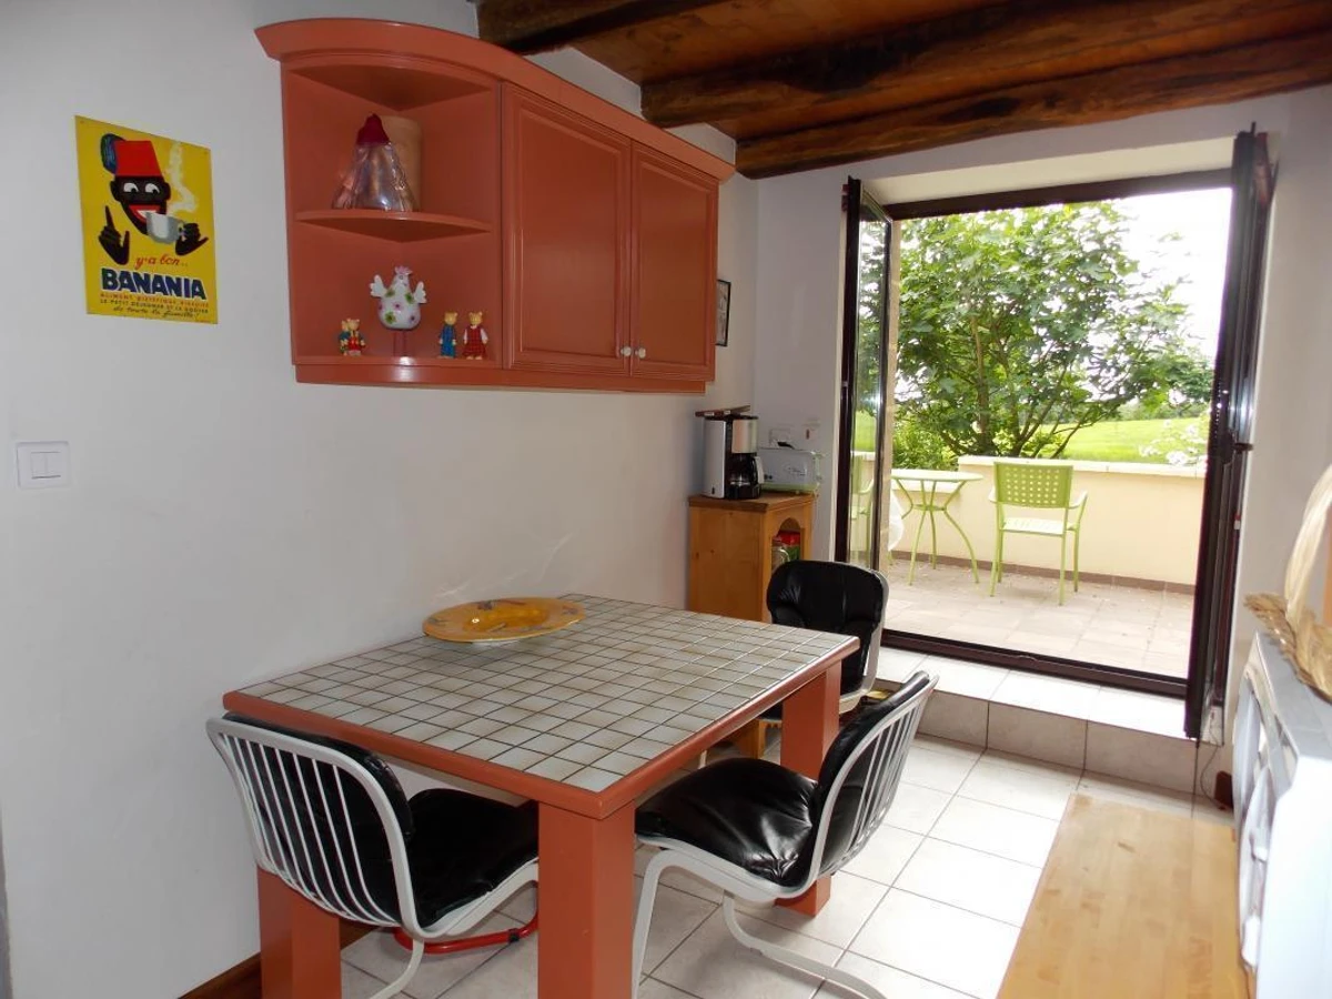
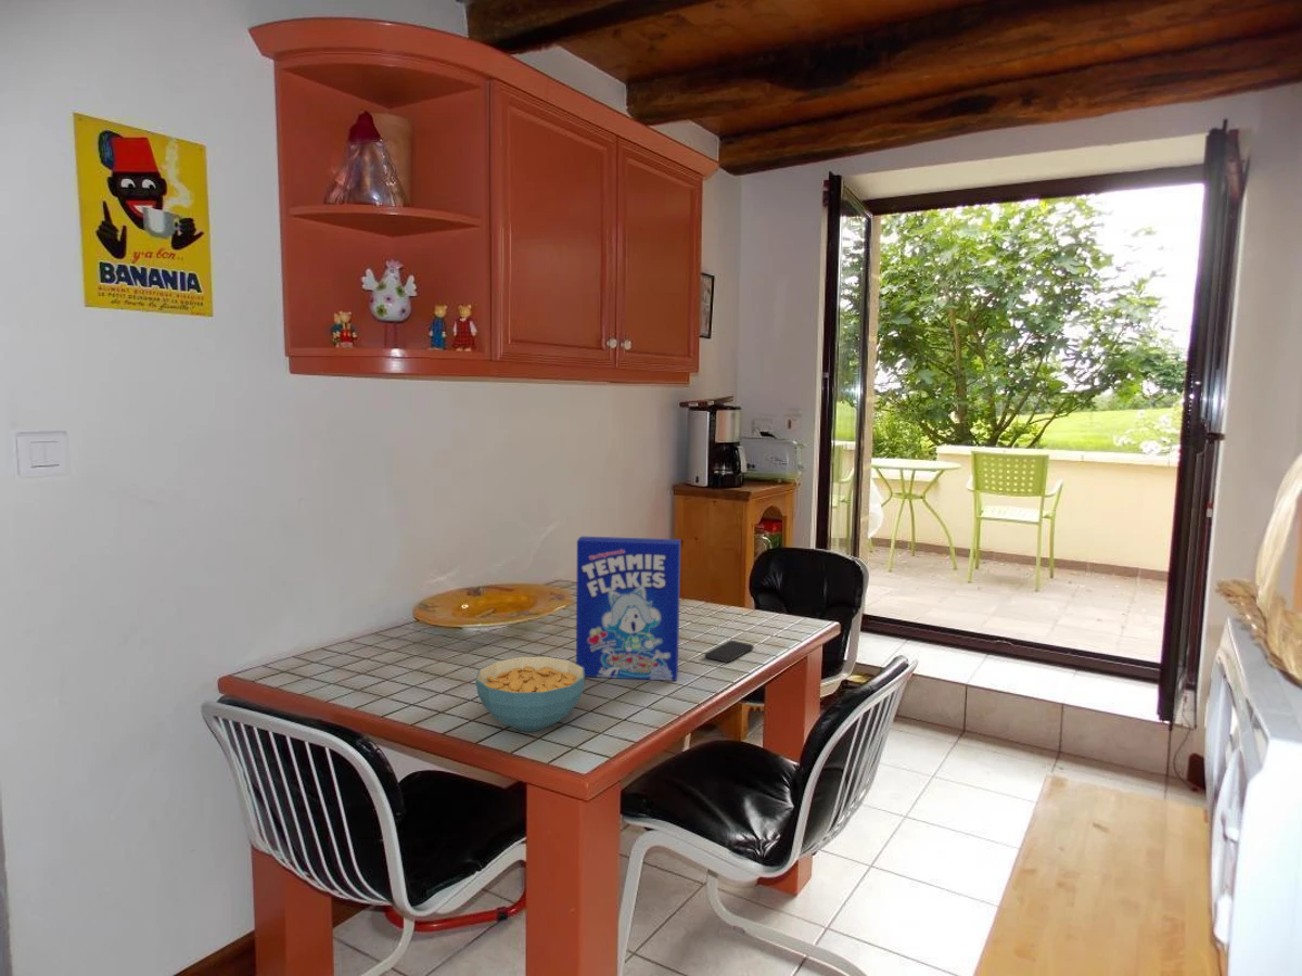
+ cereal bowl [475,655,586,732]
+ cereal box [575,536,681,682]
+ smartphone [703,640,755,664]
